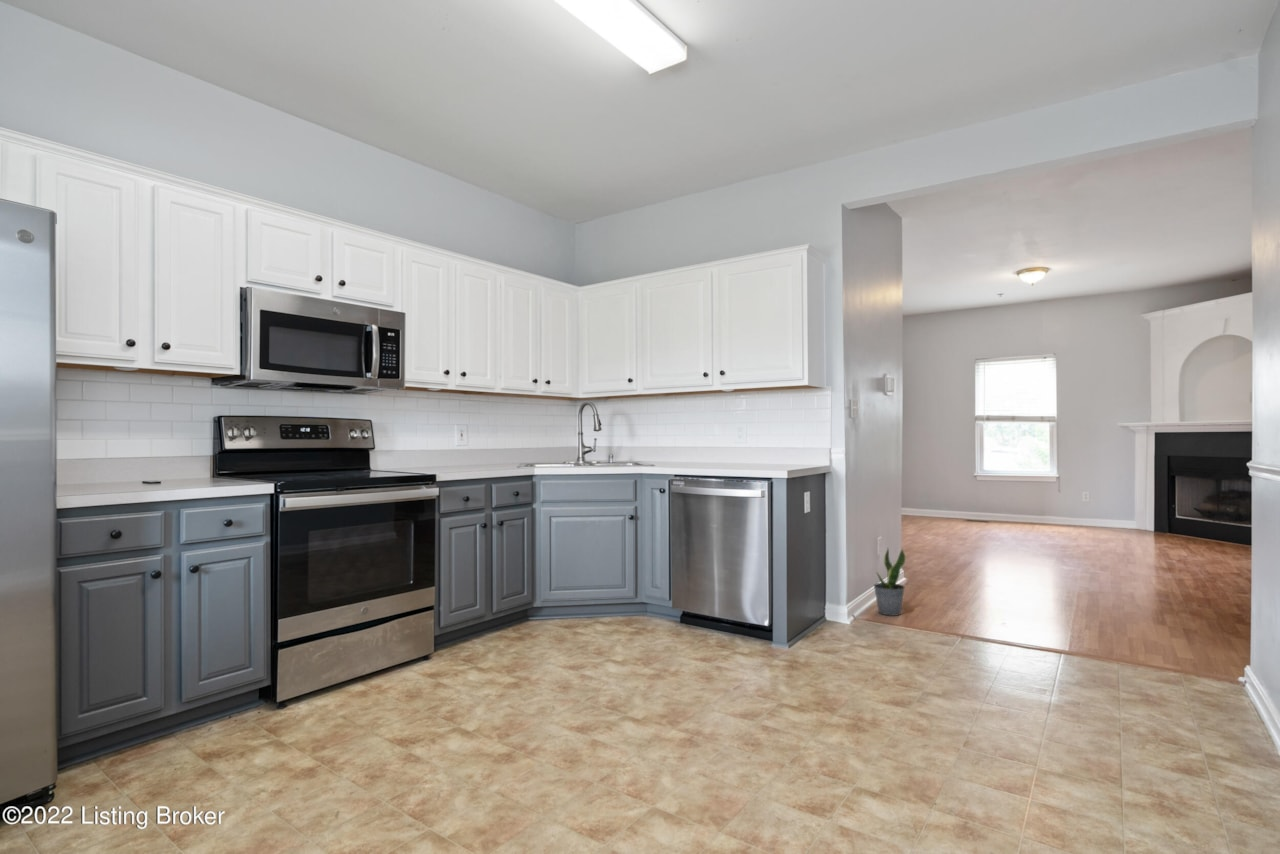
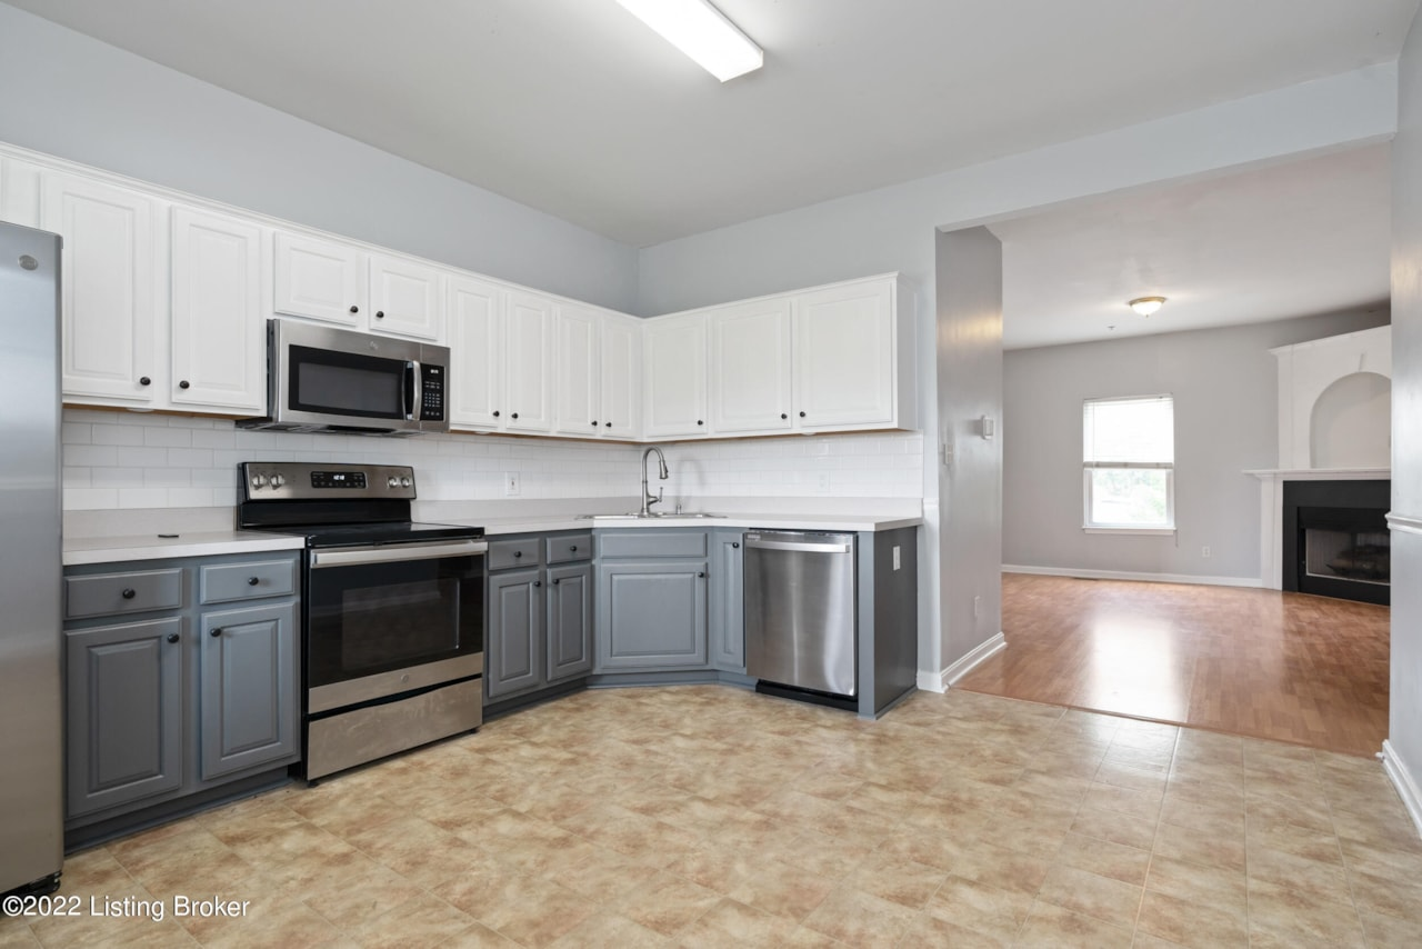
- potted plant [873,547,906,617]
